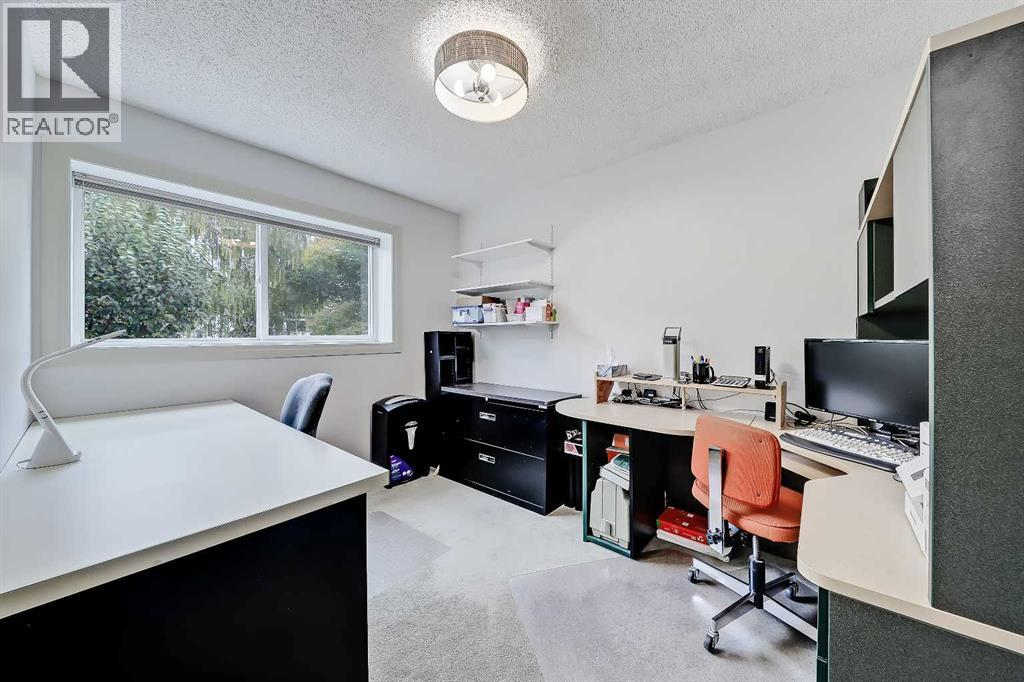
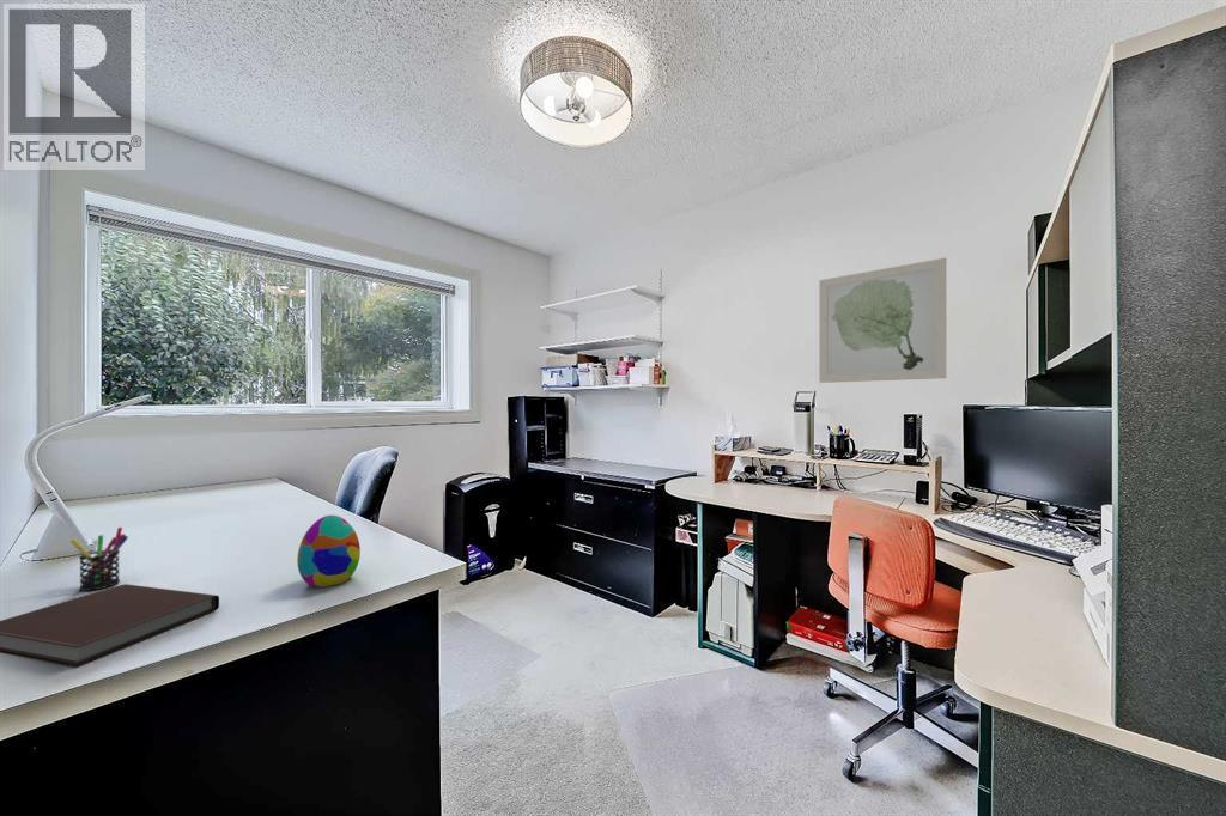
+ notebook [0,583,220,668]
+ decorative egg [296,514,362,589]
+ wall art [818,257,947,384]
+ pen holder [69,526,129,592]
